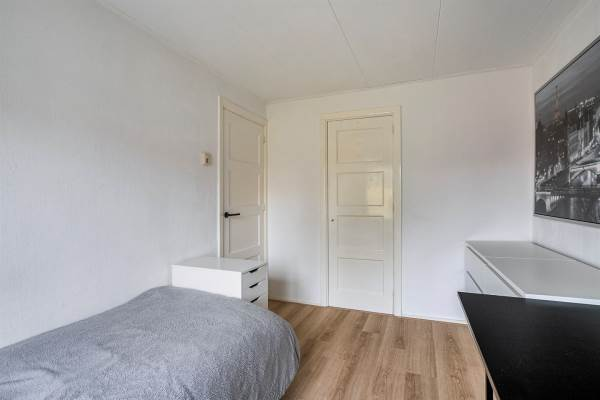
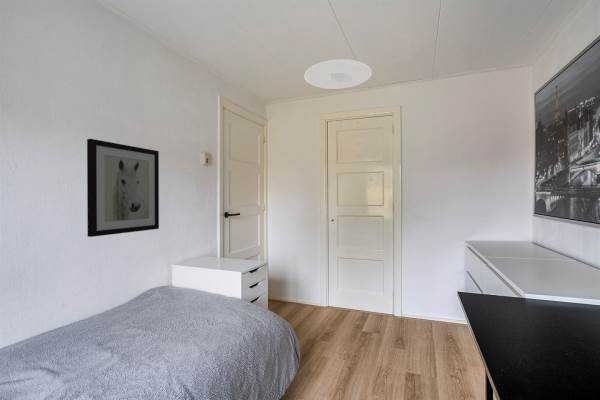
+ wall art [86,138,160,238]
+ ceiling light [303,58,373,90]
